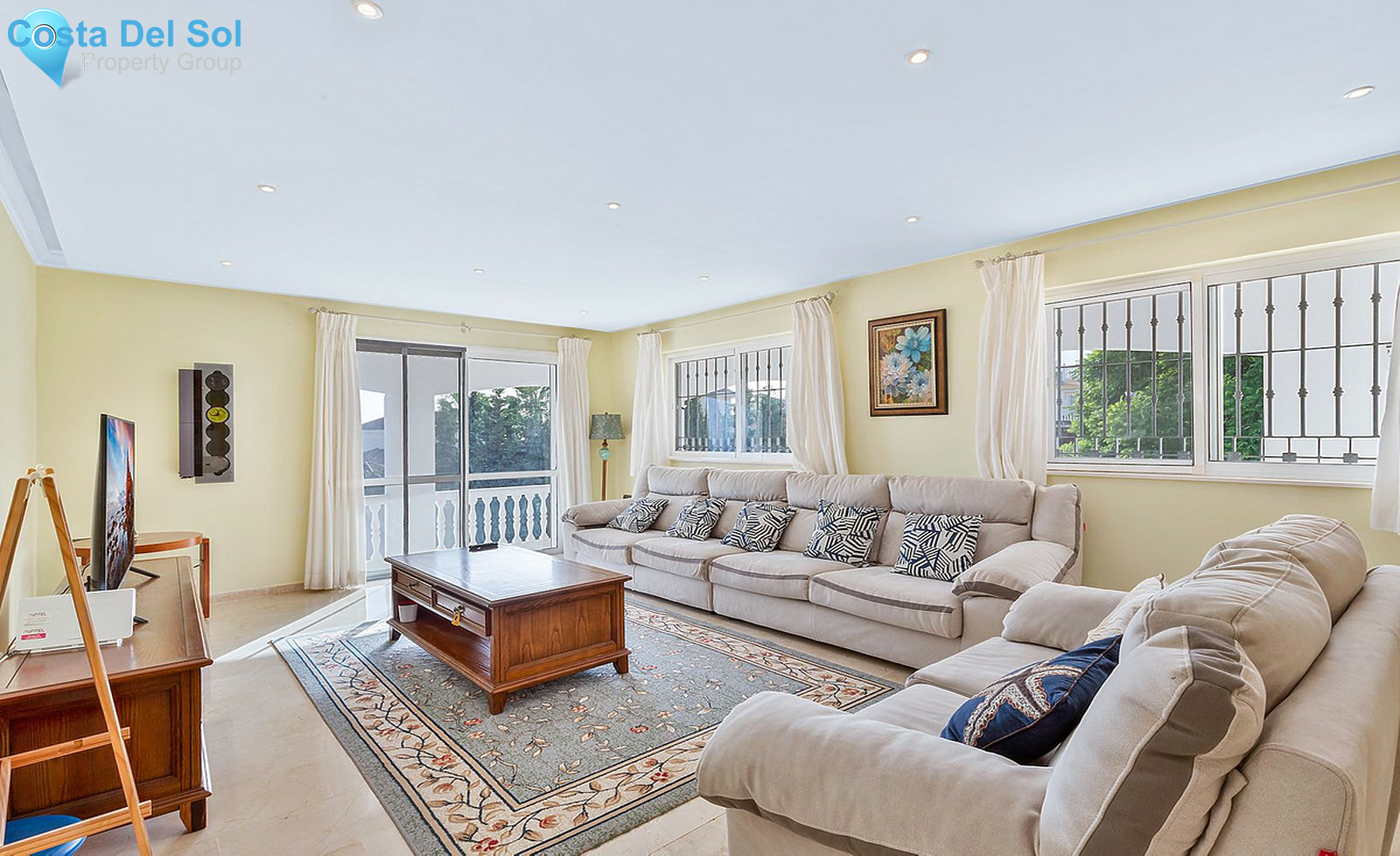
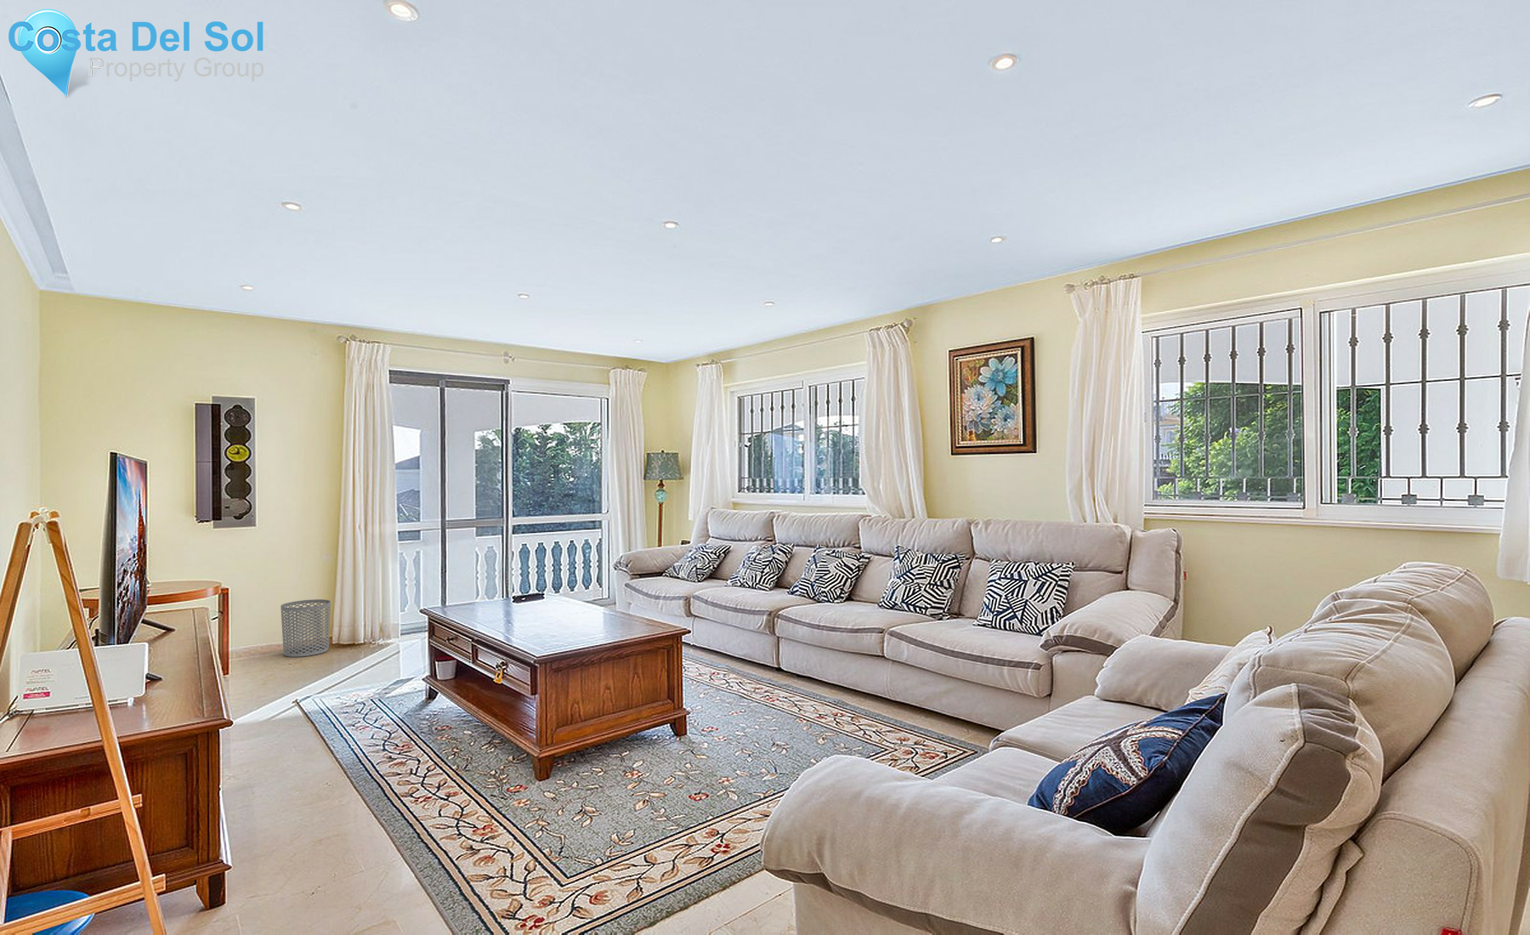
+ waste bin [280,599,331,658]
